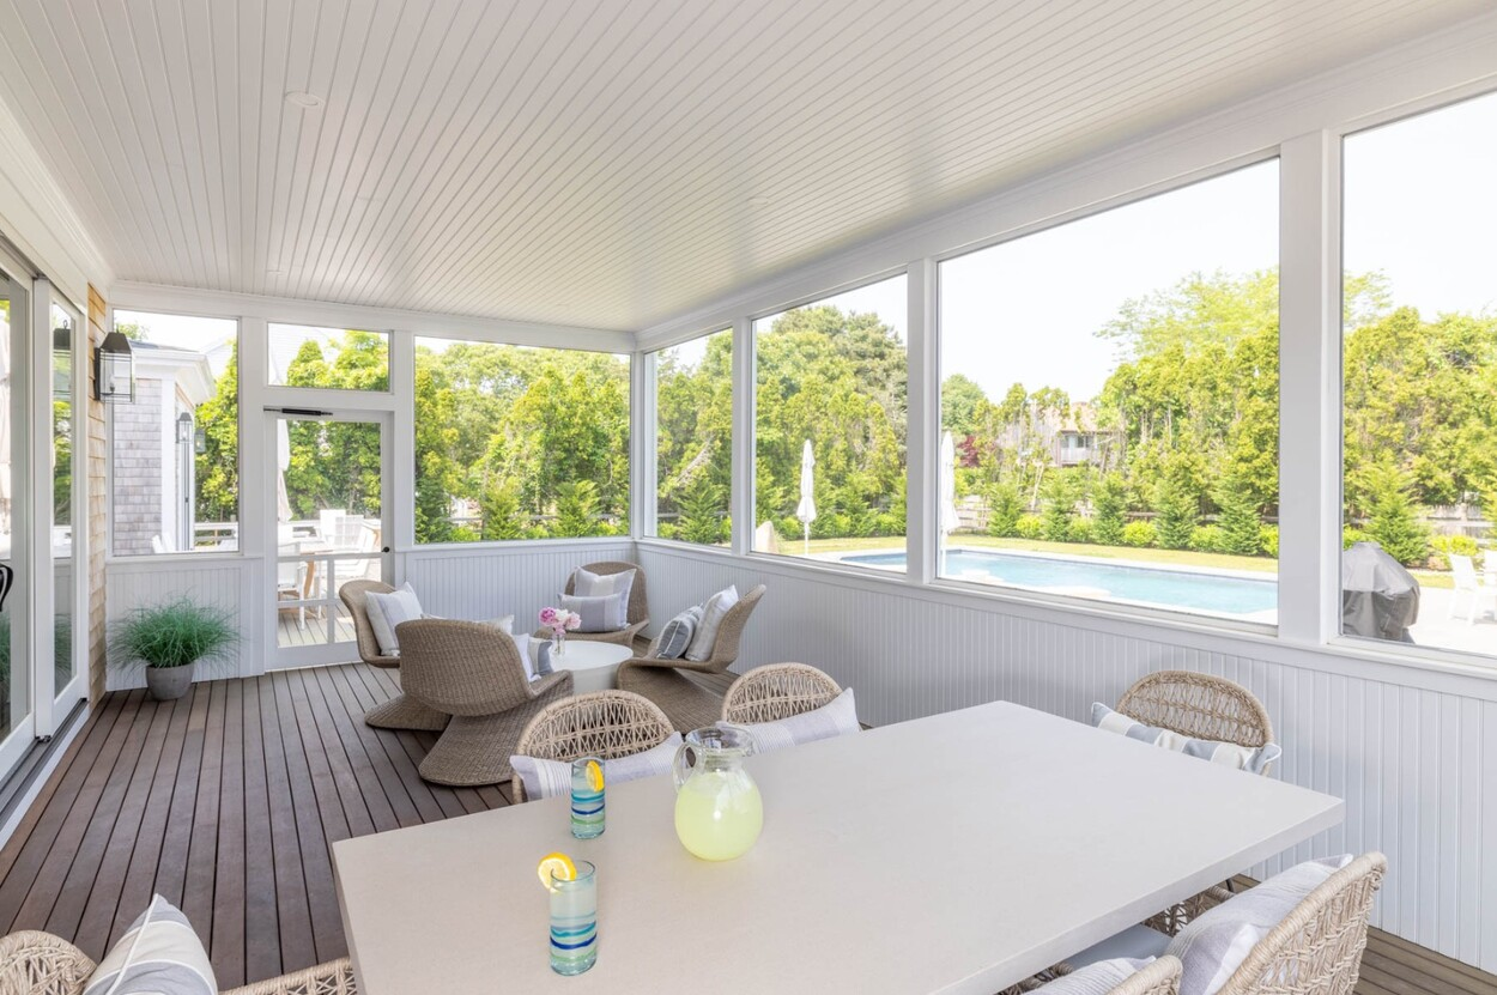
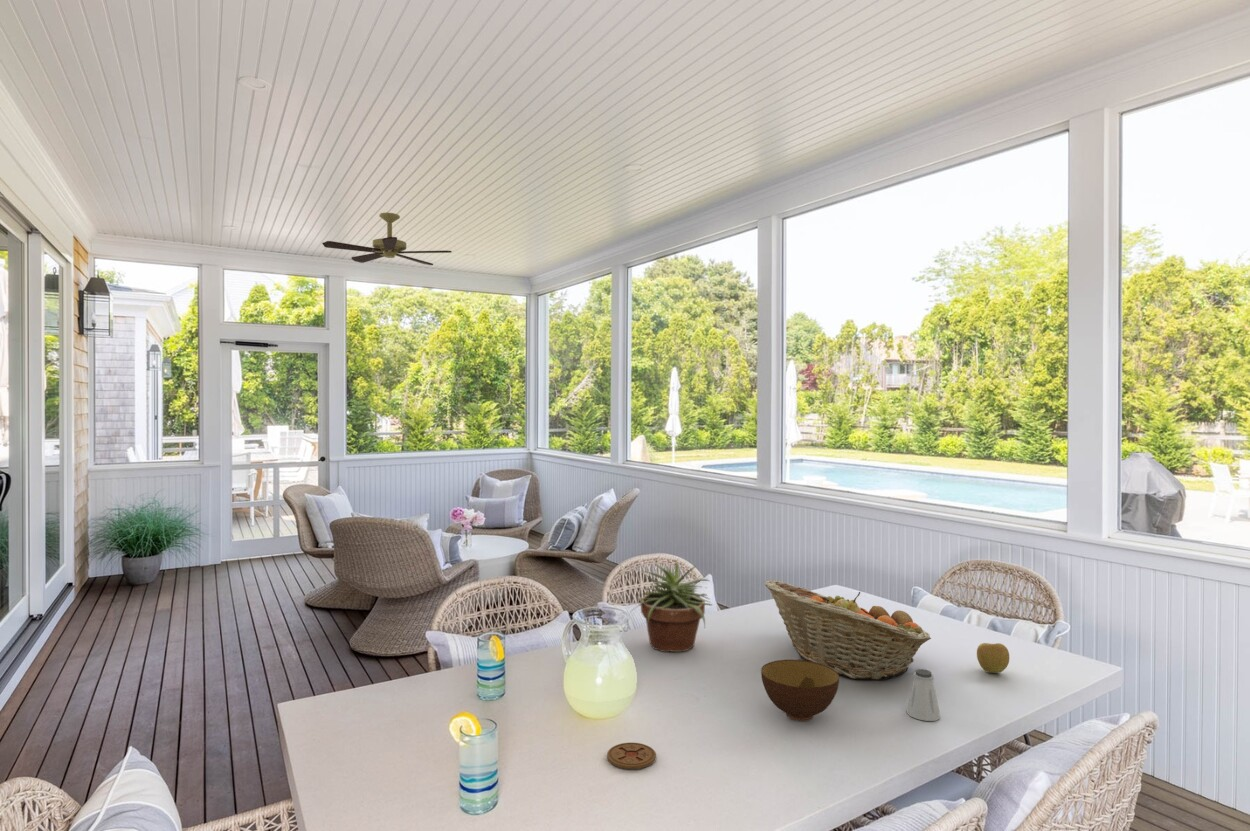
+ ceiling fan [321,212,452,266]
+ saltshaker [906,668,941,722]
+ potted plant [629,561,714,653]
+ bowl [760,659,840,722]
+ fruit basket [764,579,932,681]
+ apple [976,642,1010,674]
+ coaster [606,742,657,770]
